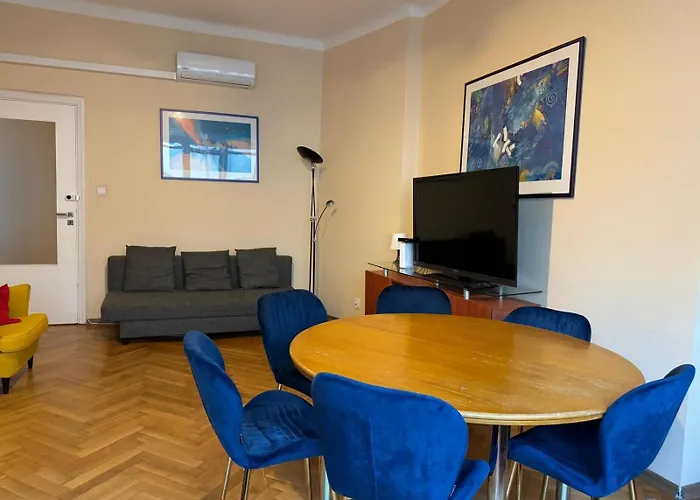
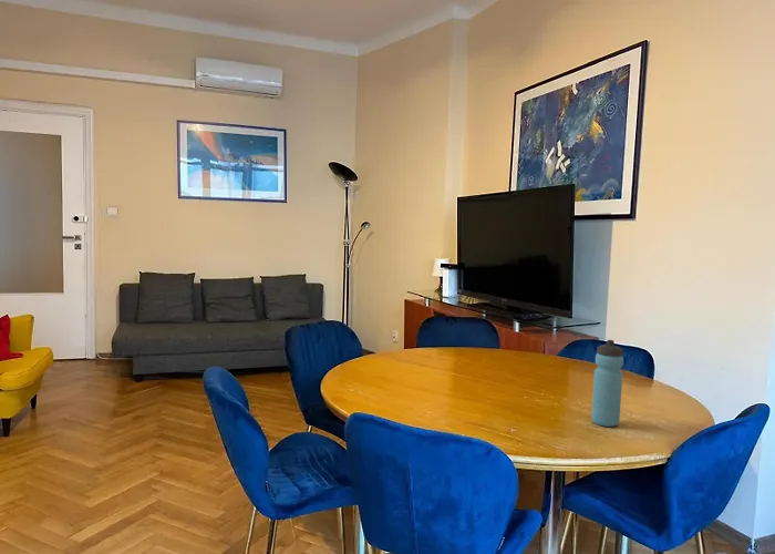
+ water bottle [590,339,624,428]
